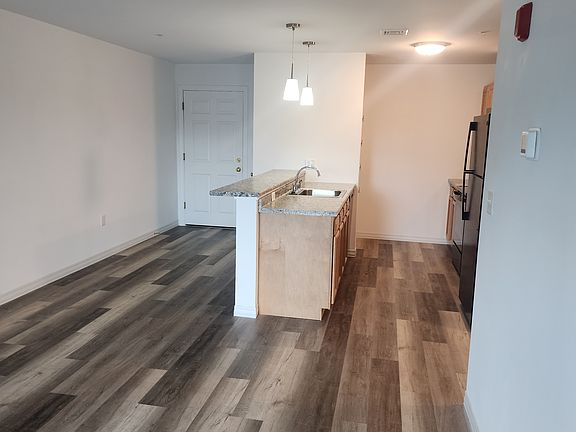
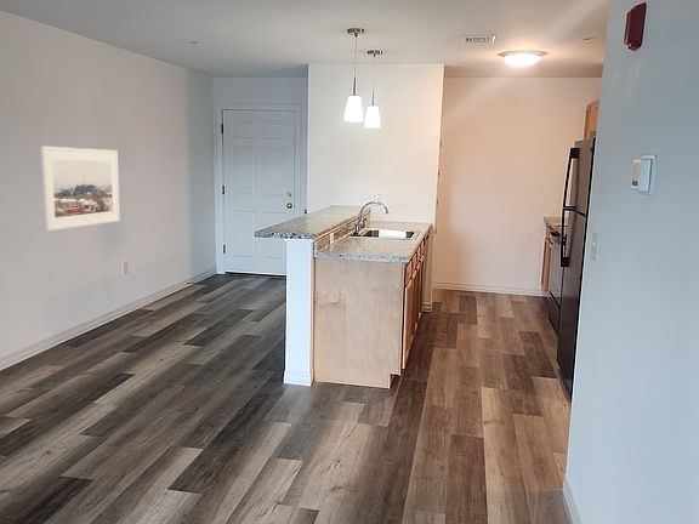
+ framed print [40,144,121,232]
